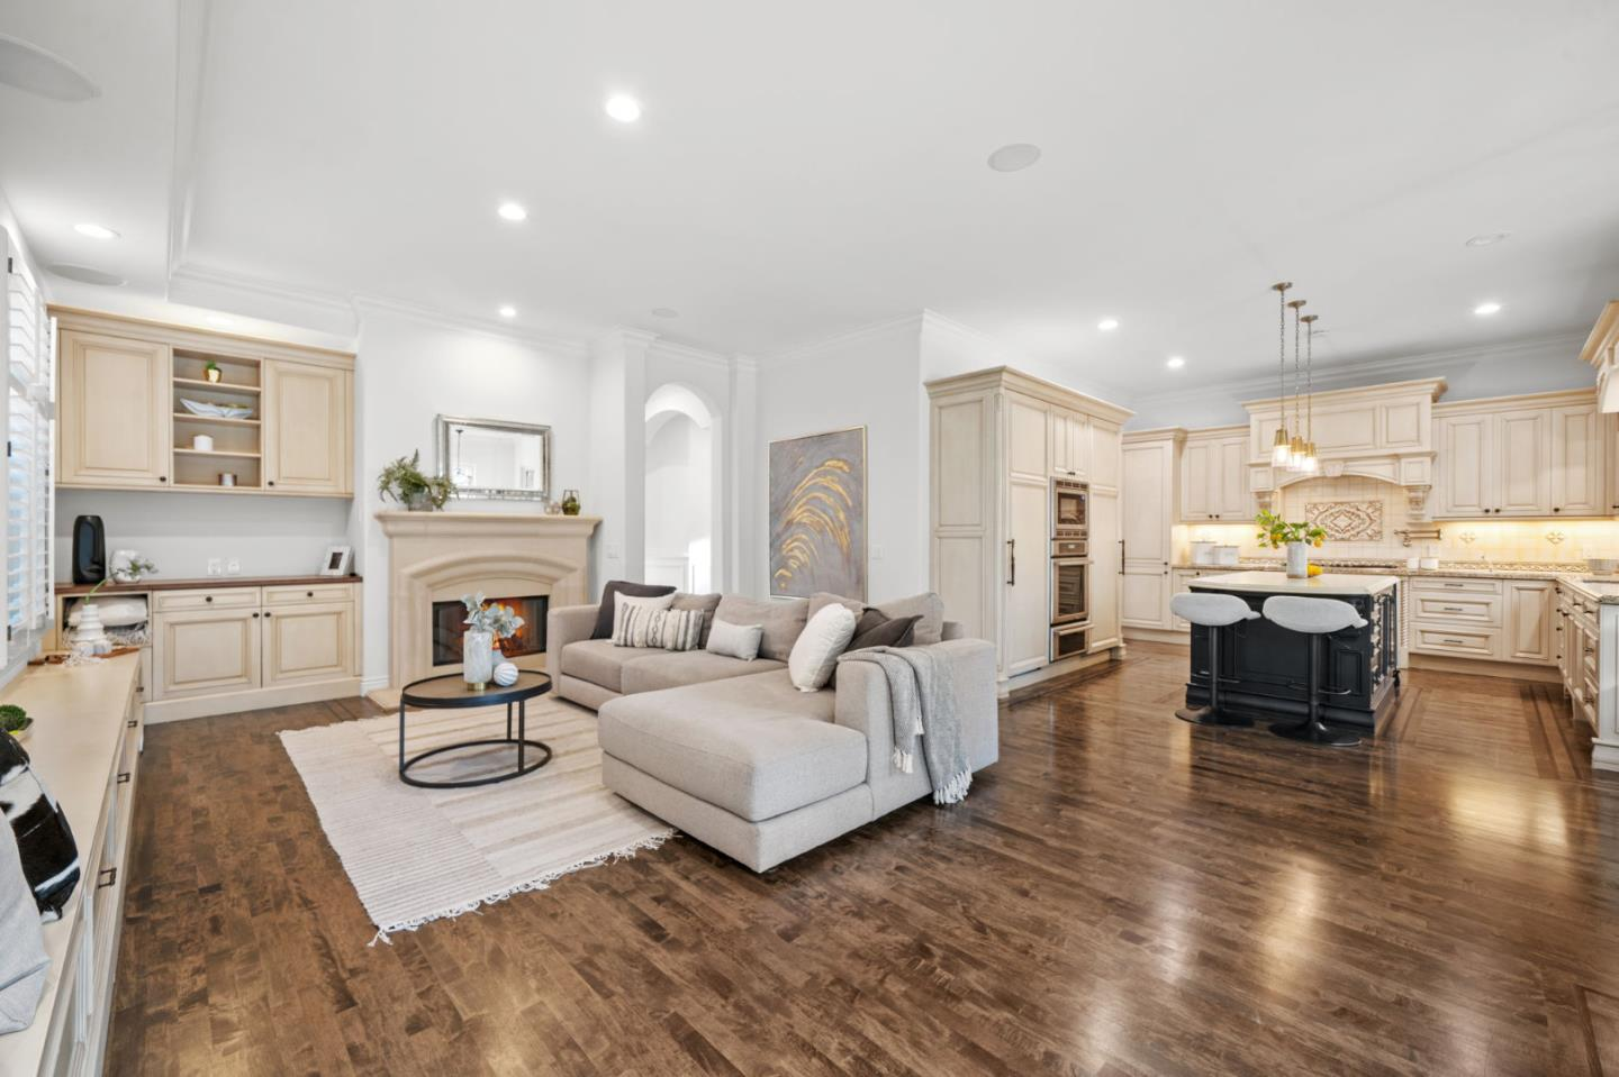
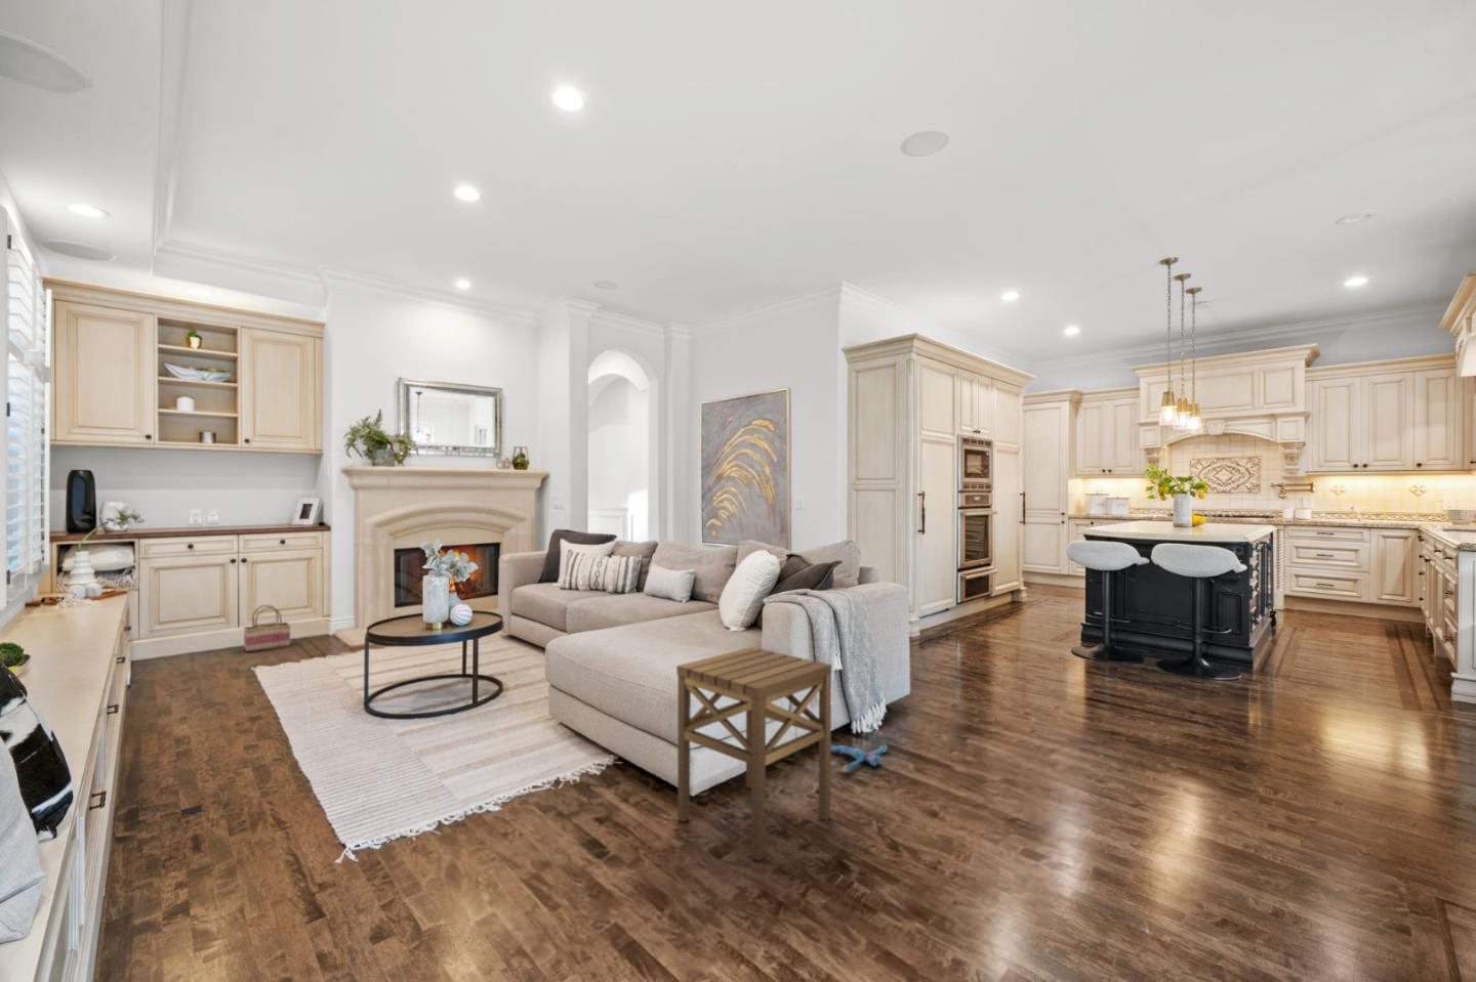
+ plush toy [831,742,887,774]
+ basket [242,604,292,653]
+ side table [675,647,832,863]
